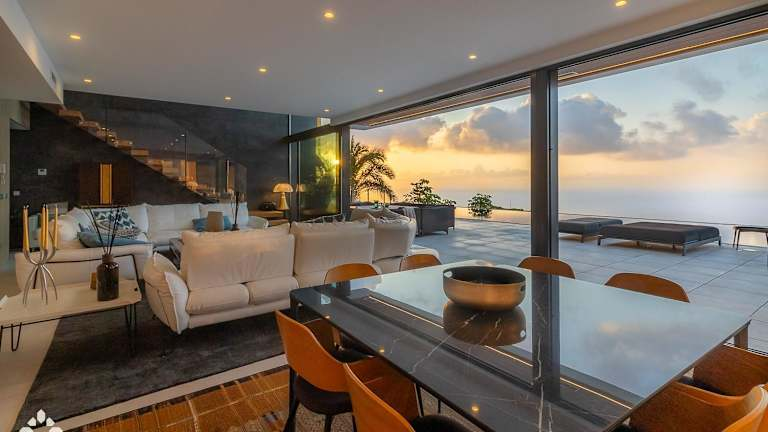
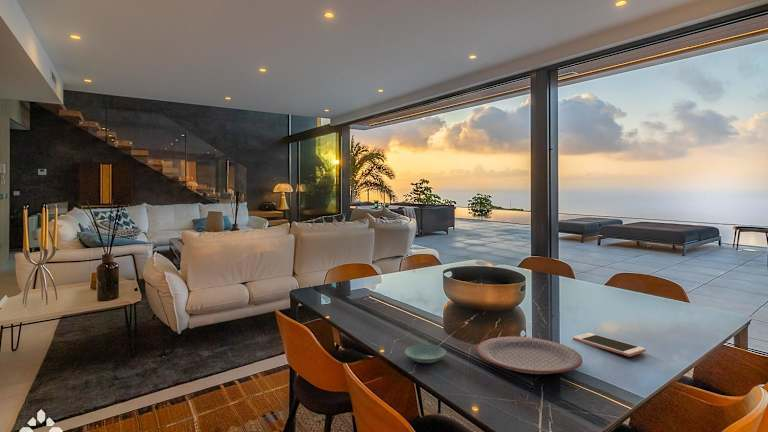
+ plate [476,336,584,375]
+ saucer [404,344,447,364]
+ cell phone [572,332,647,357]
